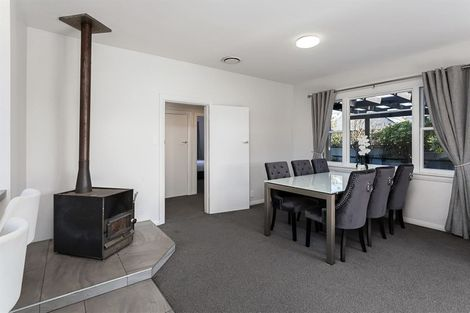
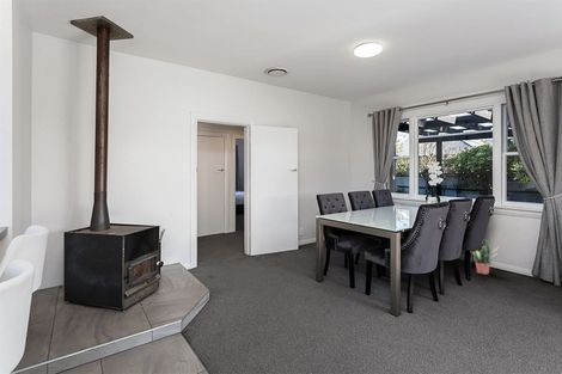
+ potted plant [471,239,499,275]
